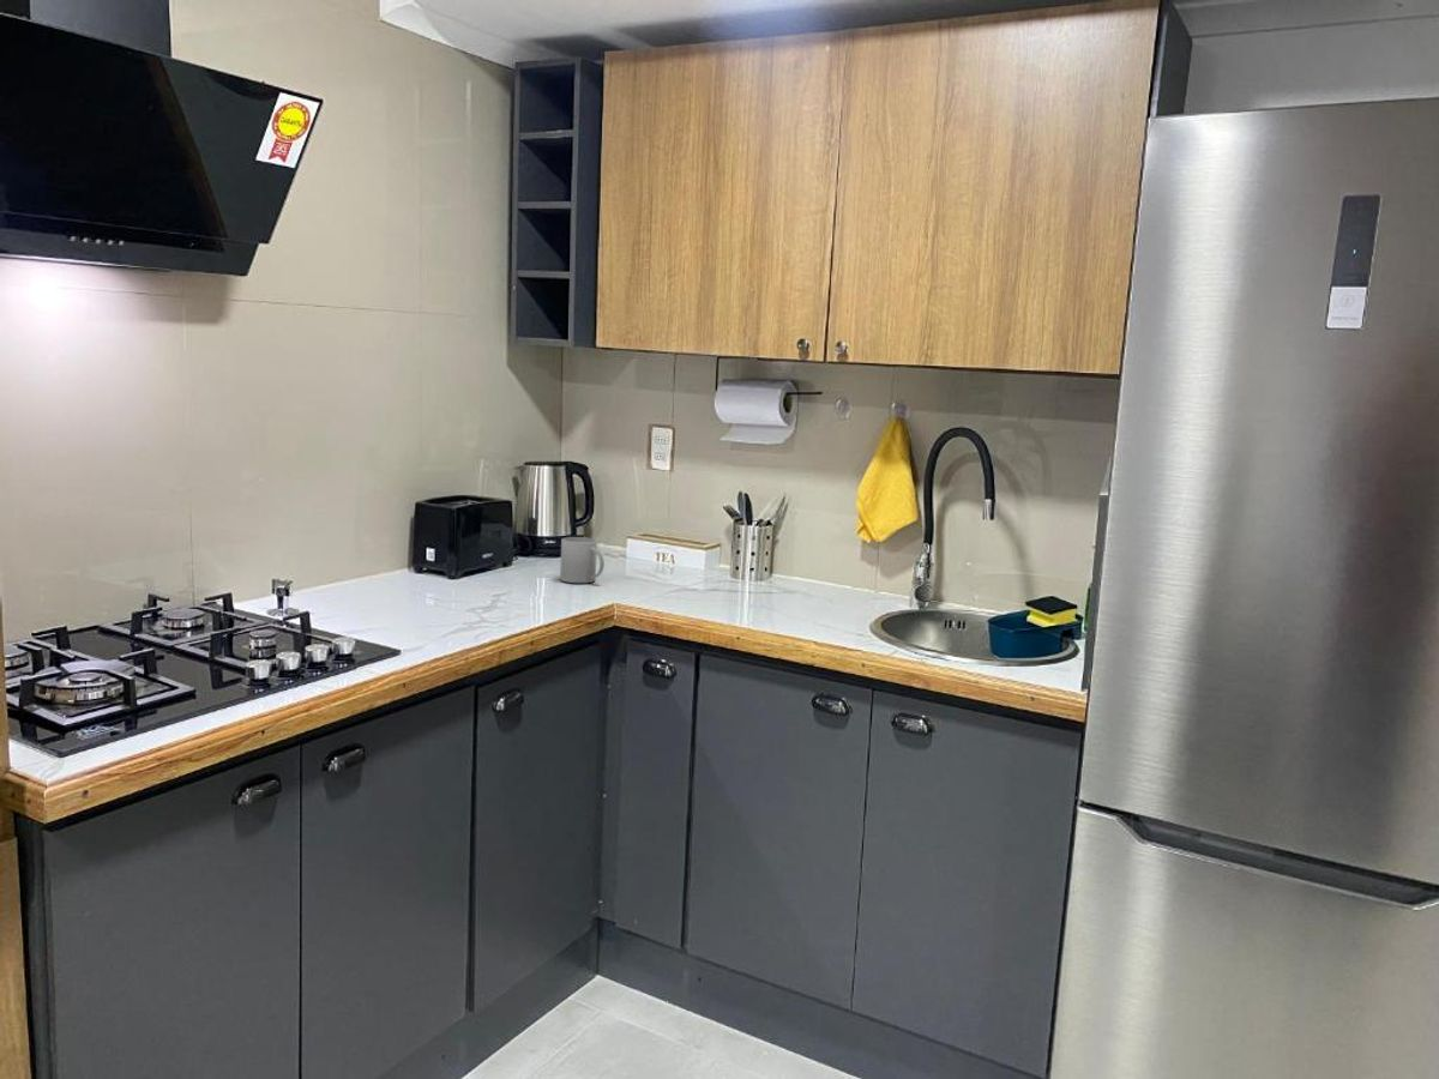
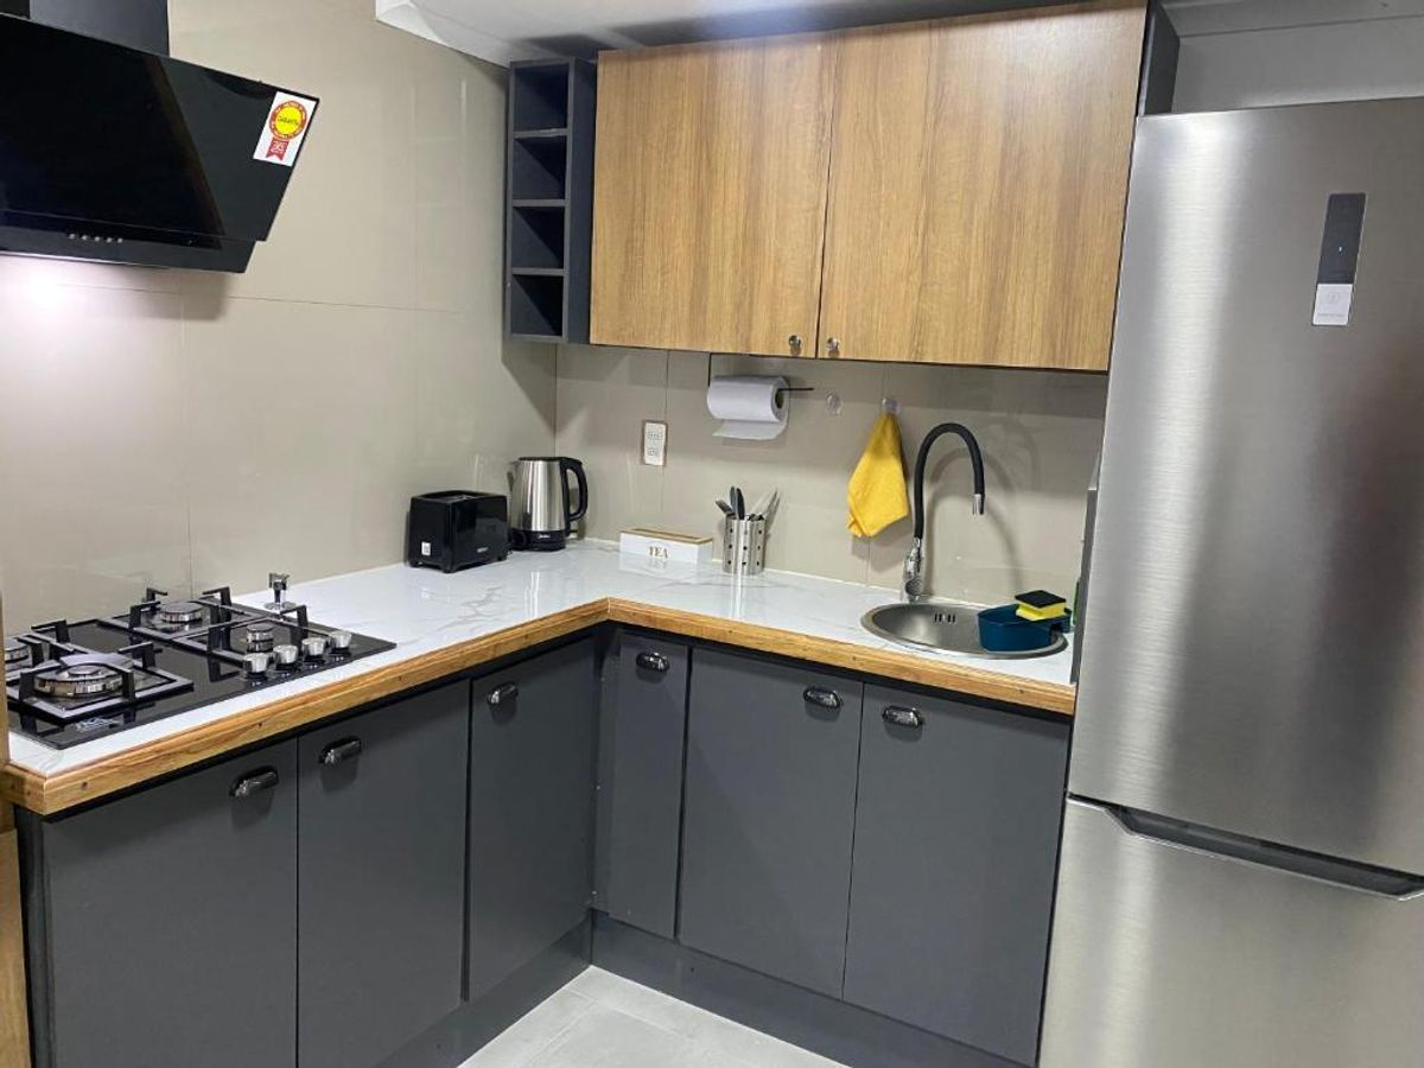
- mug [559,536,606,584]
